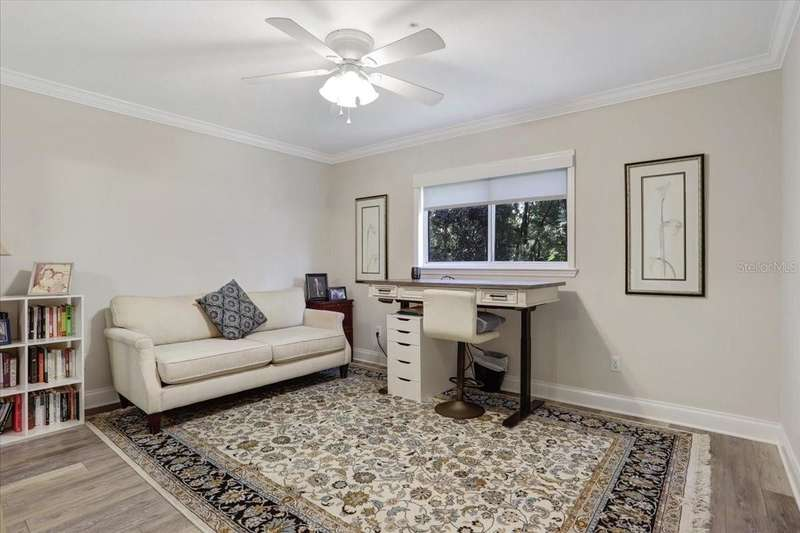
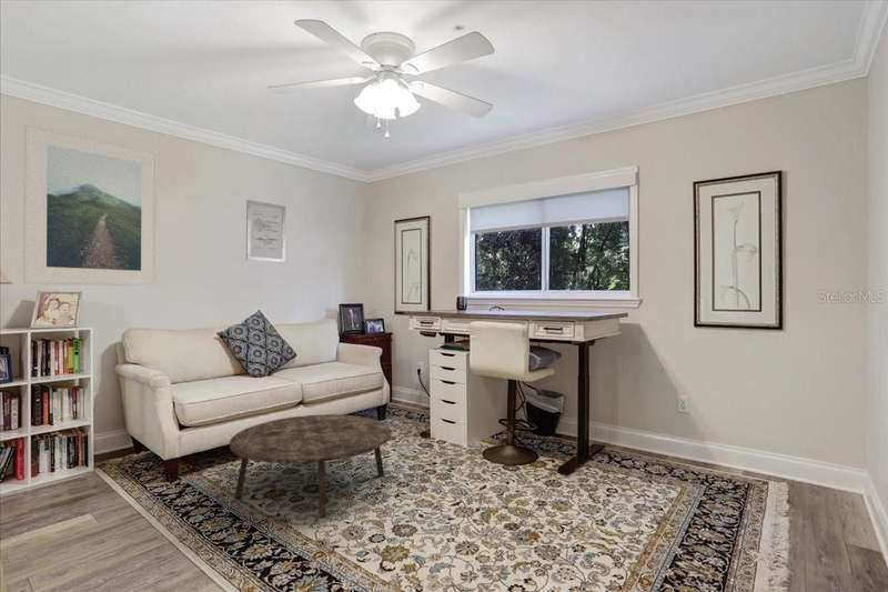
+ wall art [245,199,286,263]
+ coffee table [229,413,392,519]
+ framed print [22,121,160,288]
